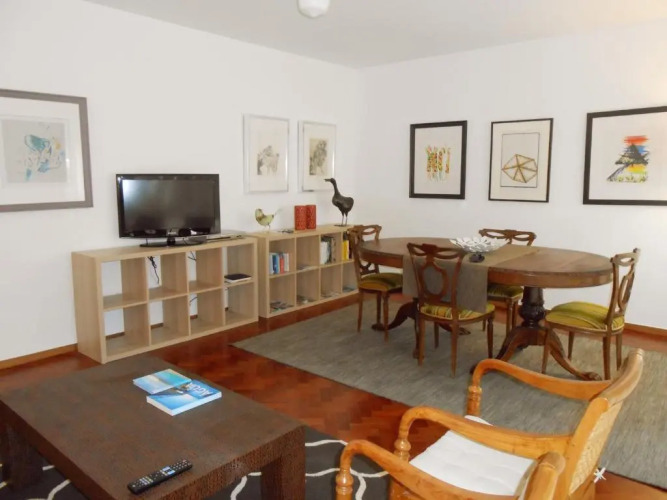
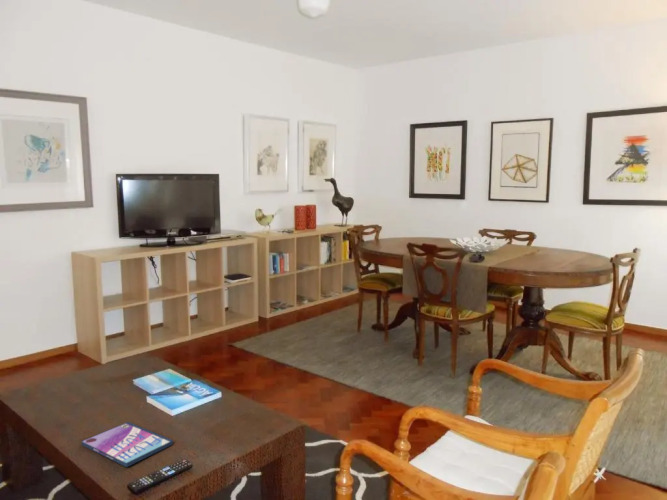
+ video game case [81,421,174,468]
